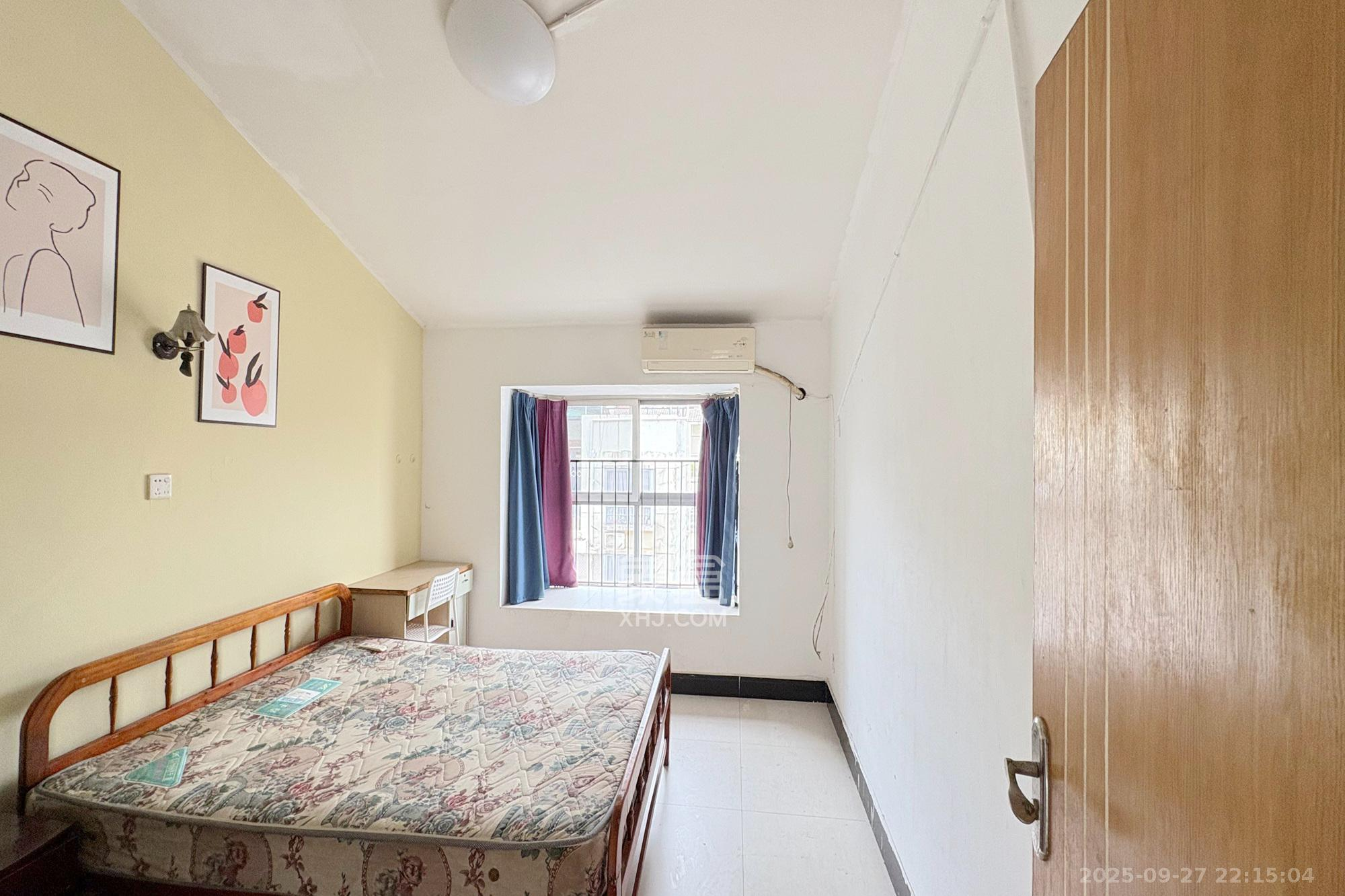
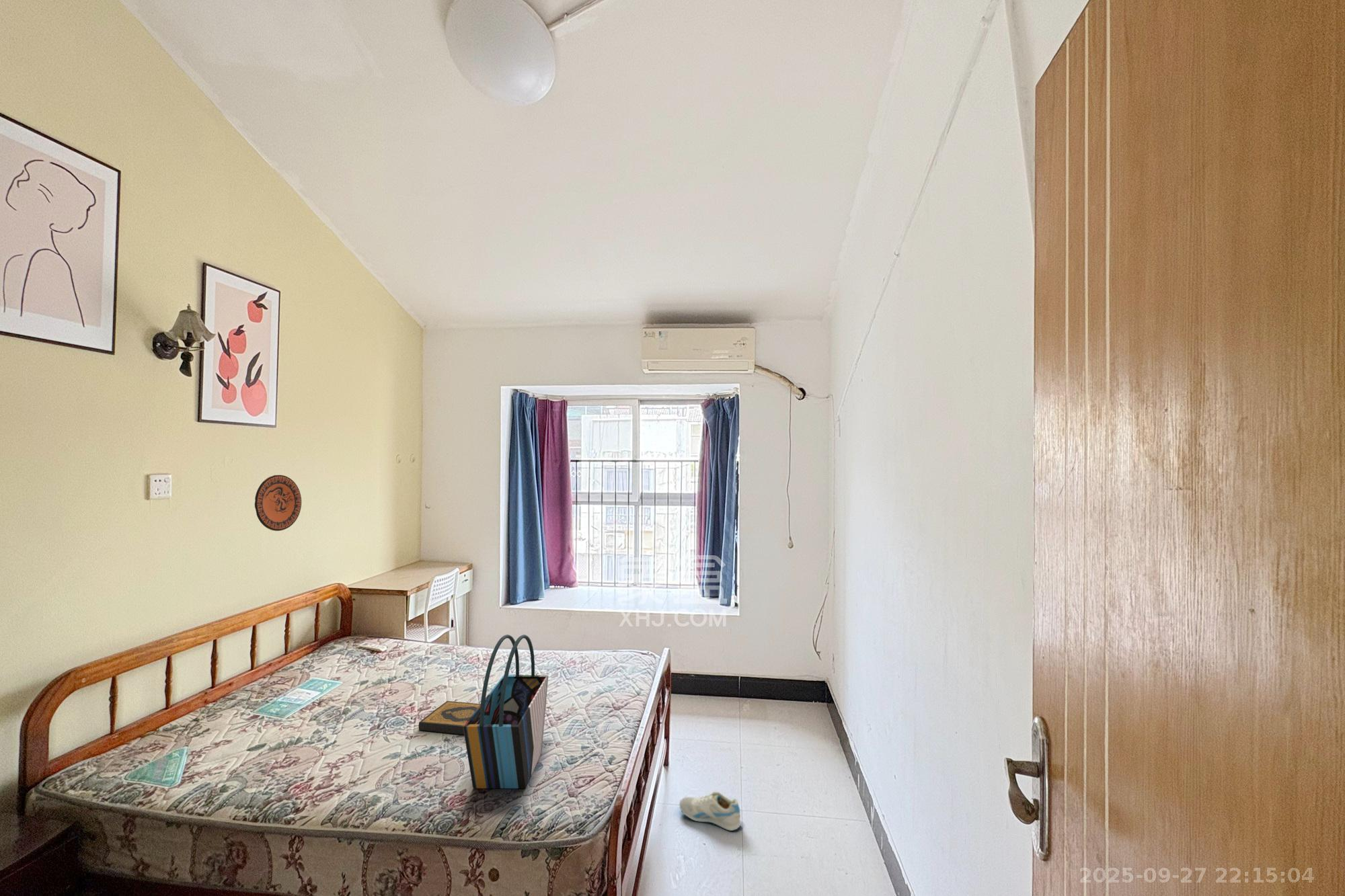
+ hardback book [418,700,481,735]
+ tote bag [463,634,549,789]
+ decorative plate [254,475,302,532]
+ sneaker [679,791,742,831]
